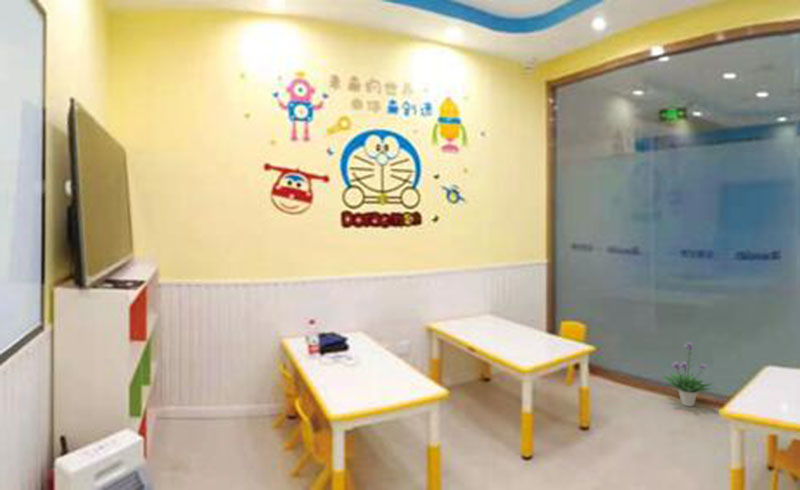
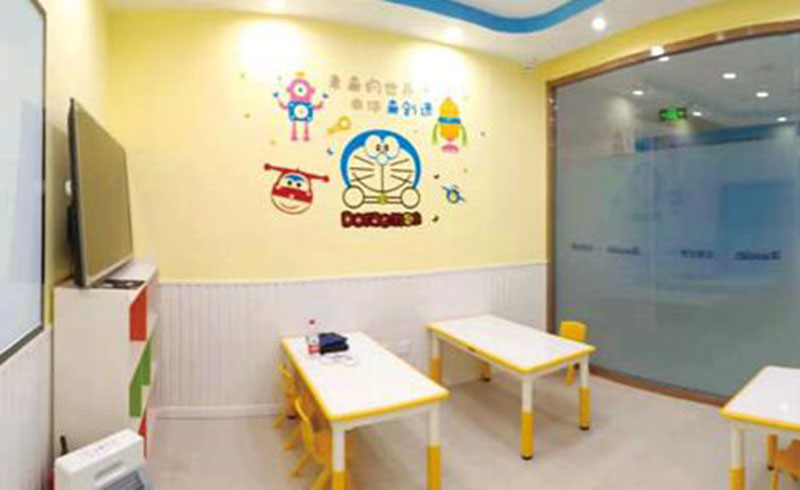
- potted plant [662,341,715,407]
